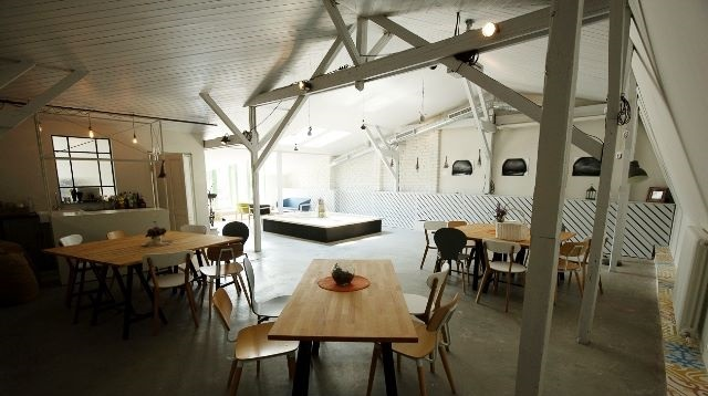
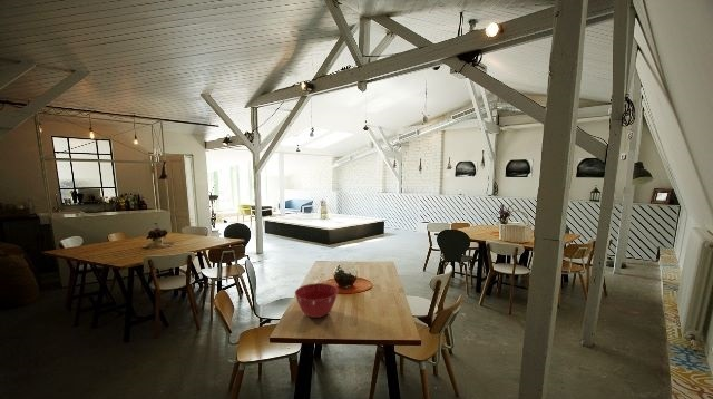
+ mixing bowl [294,282,339,319]
